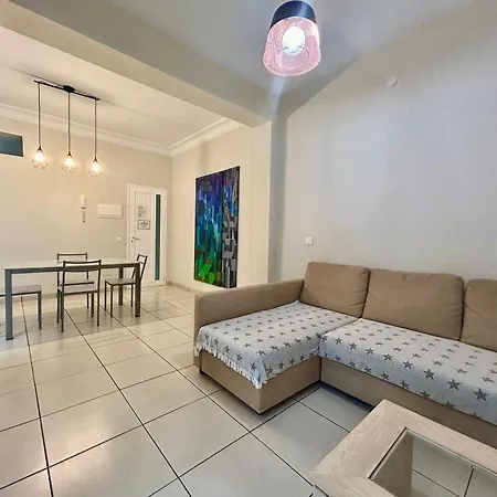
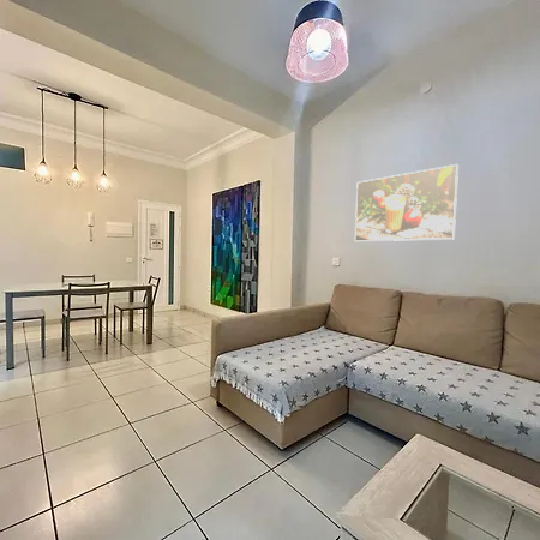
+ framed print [354,163,460,242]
